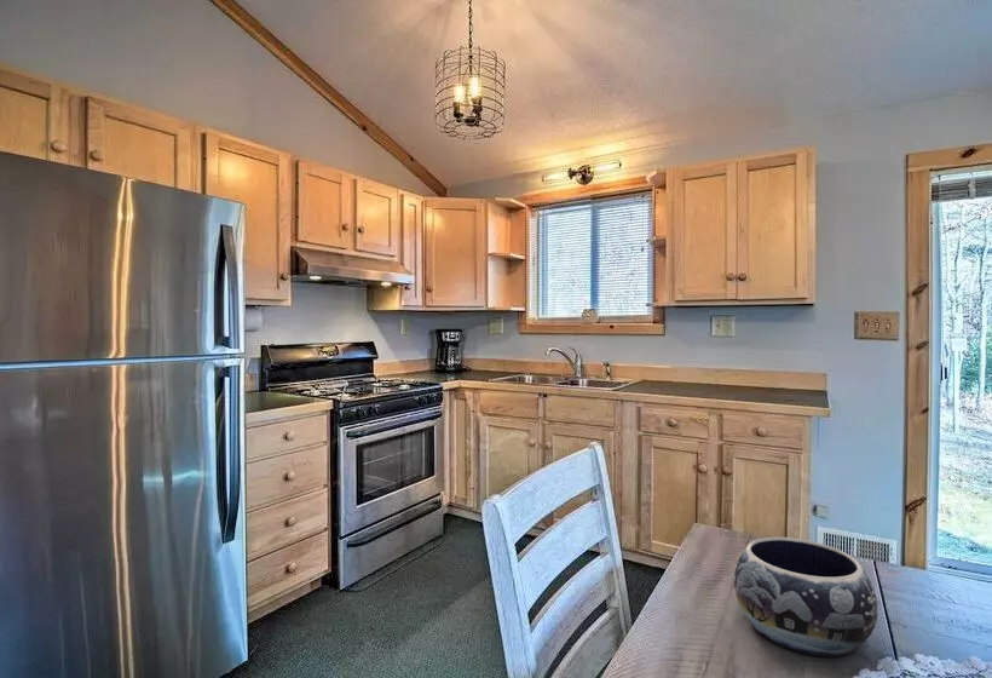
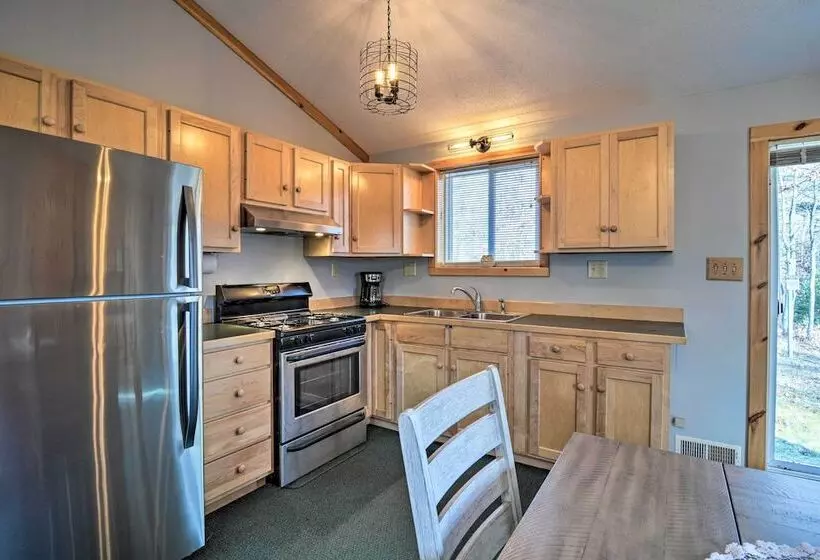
- decorative bowl [733,536,878,657]
